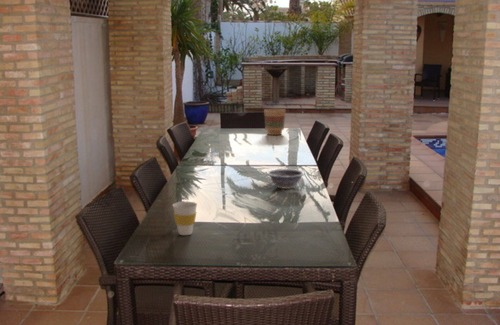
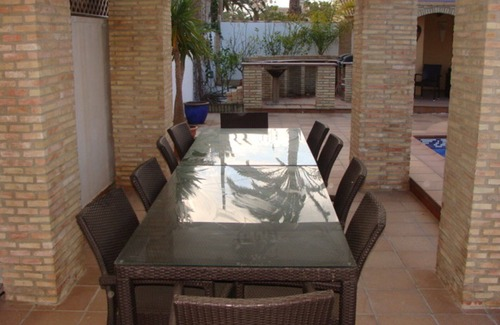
- flower pot [263,108,286,136]
- cup [172,201,198,236]
- decorative bowl [265,168,306,190]
